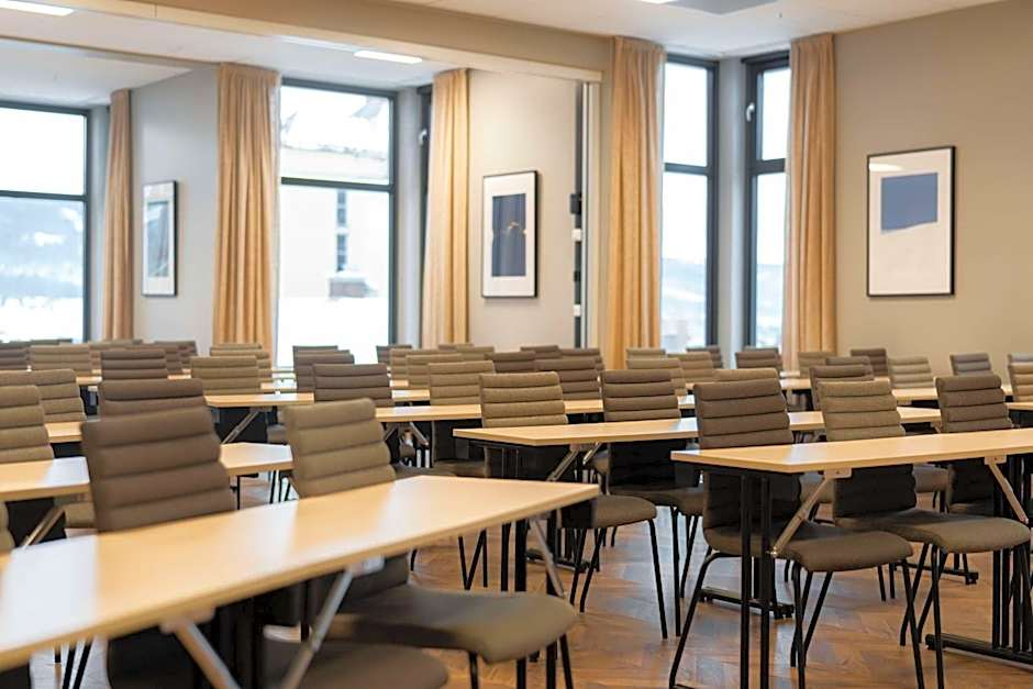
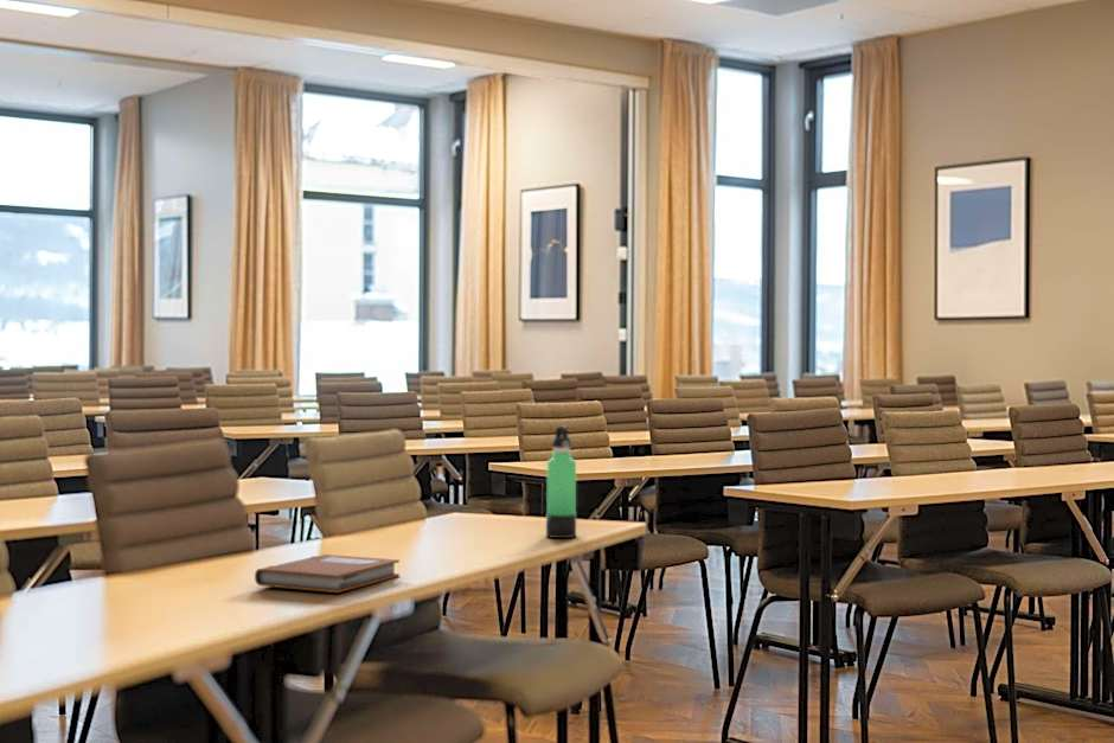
+ notebook [254,553,401,594]
+ thermos bottle [545,425,577,539]
